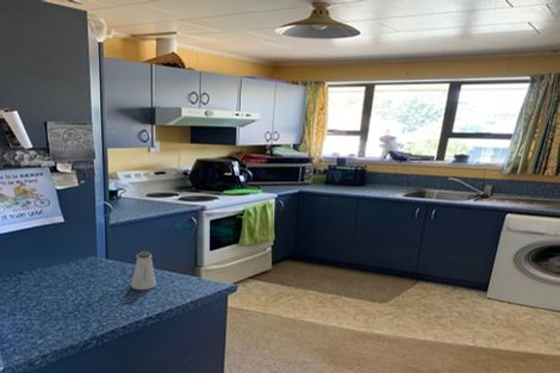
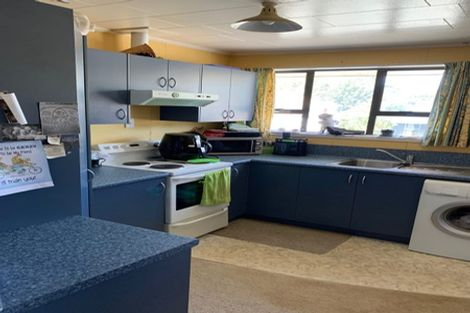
- saltshaker [130,250,157,291]
